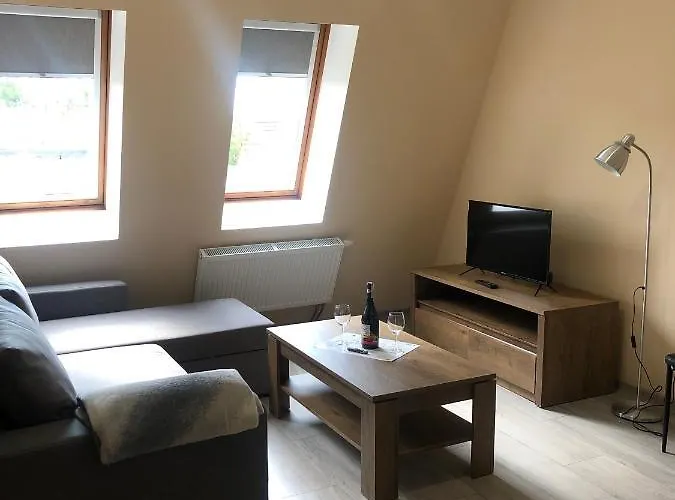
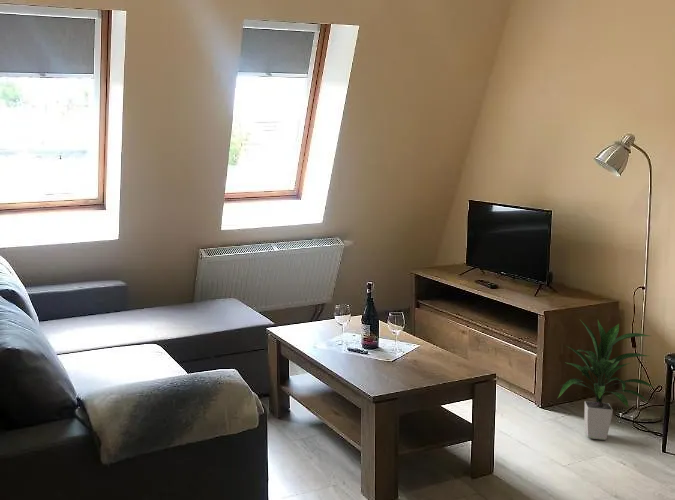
+ indoor plant [557,320,656,441]
